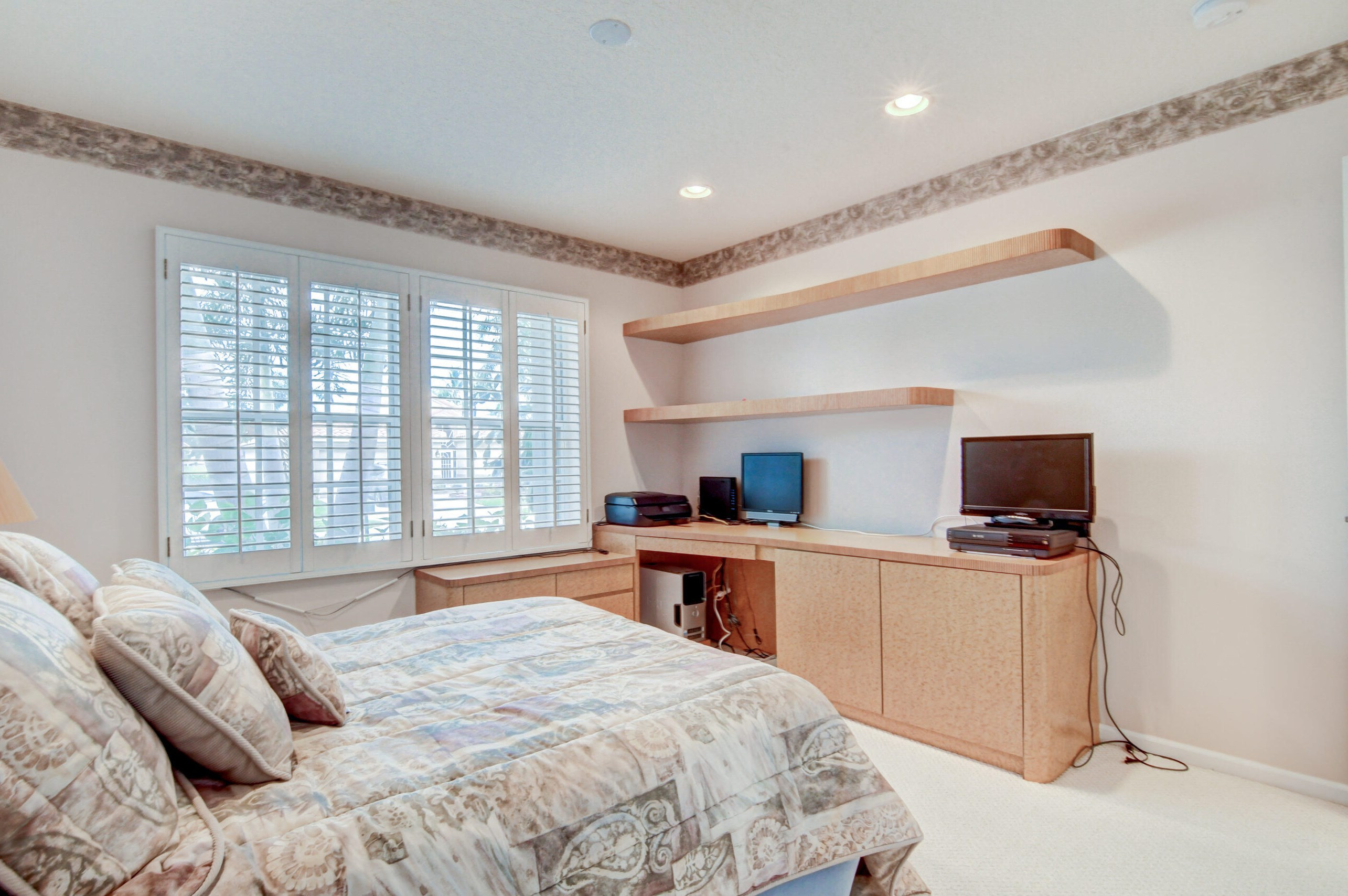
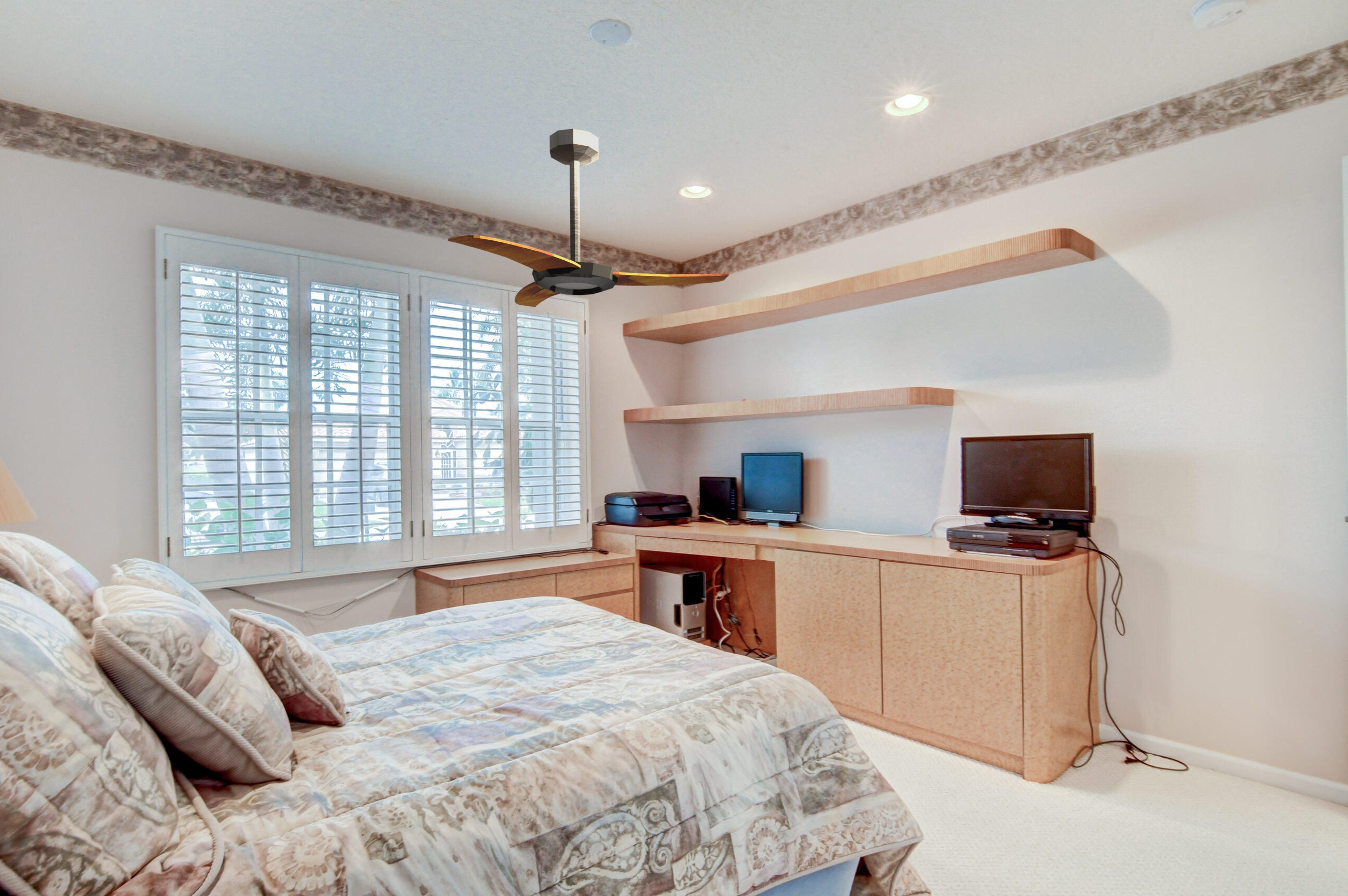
+ ceiling fan [447,128,730,308]
